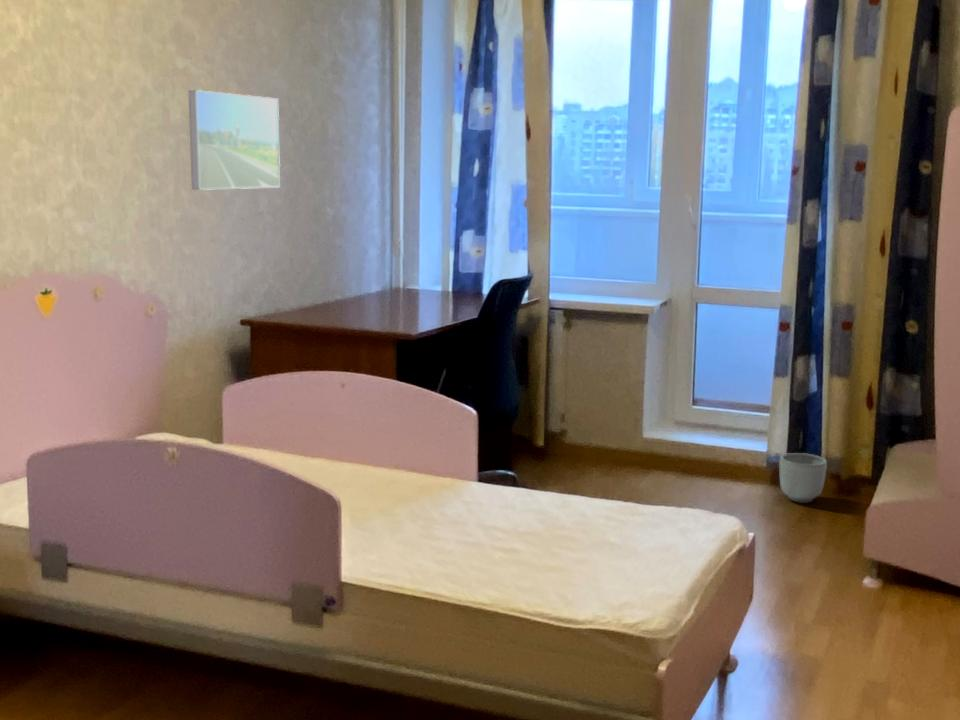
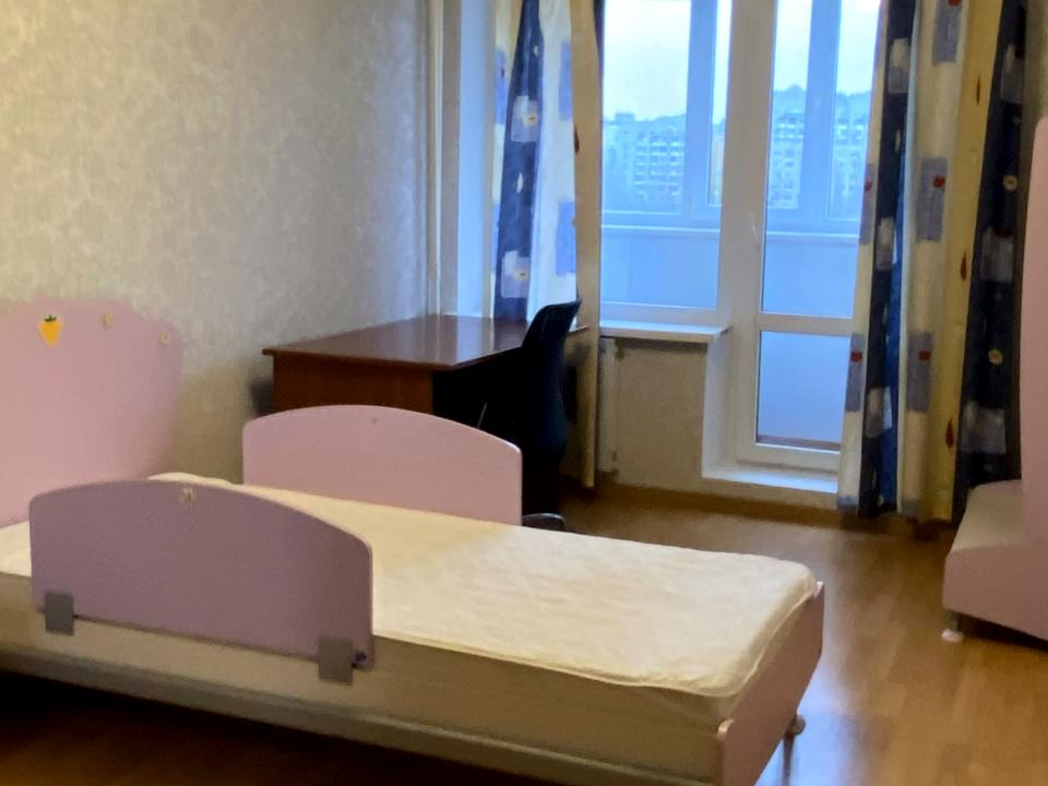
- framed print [187,89,281,191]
- planter [778,452,828,504]
